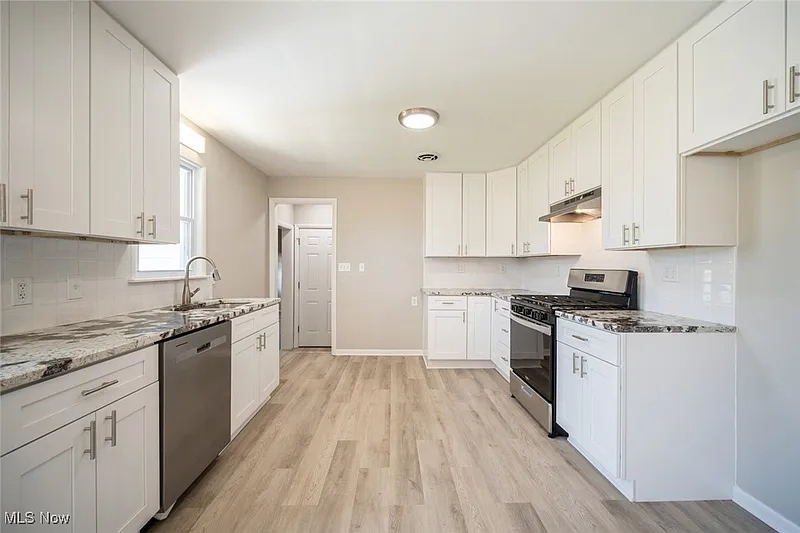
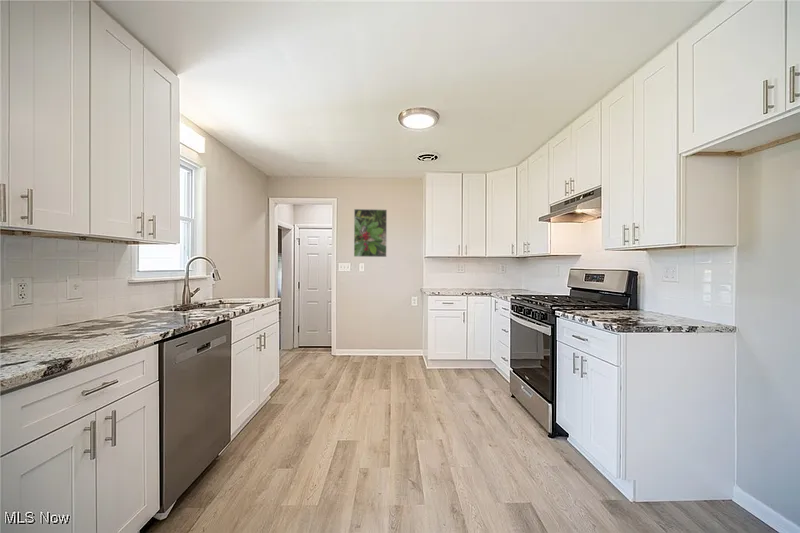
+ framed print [353,208,388,258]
